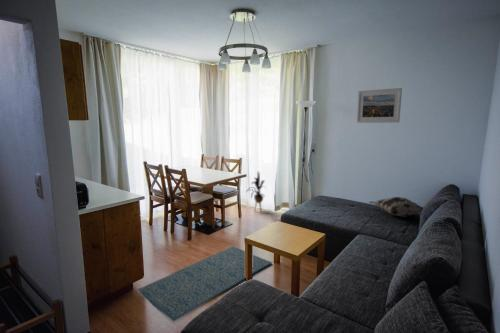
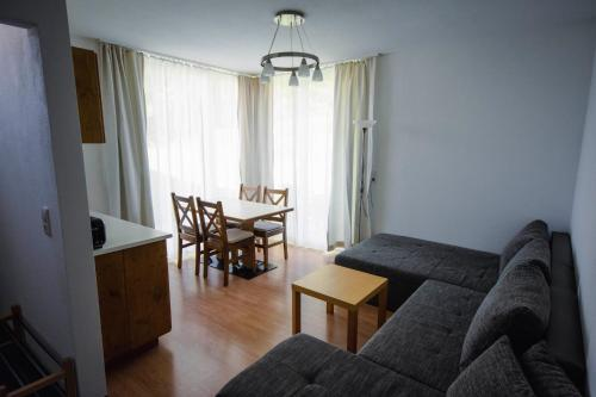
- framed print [356,87,403,124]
- rug [137,245,273,322]
- decorative pillow [369,196,424,218]
- house plant [246,171,266,215]
